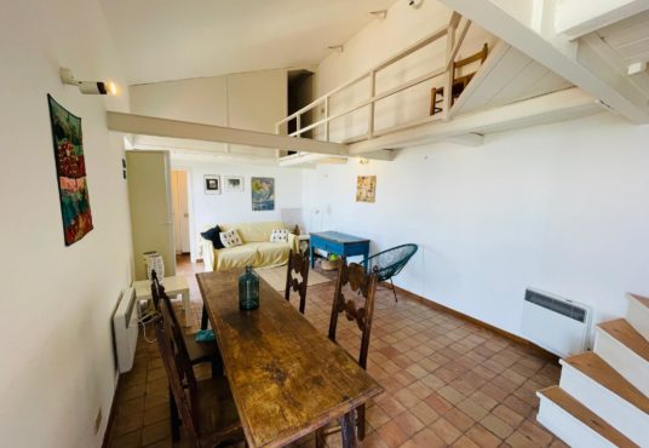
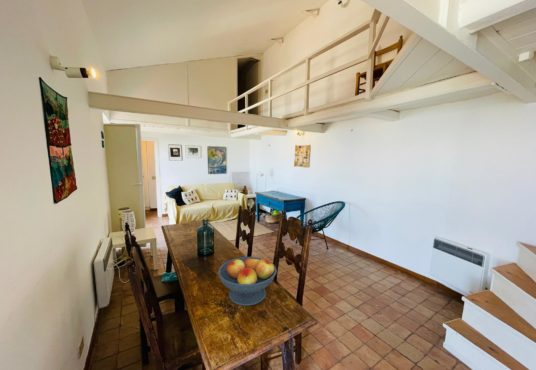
+ fruit bowl [217,255,278,307]
